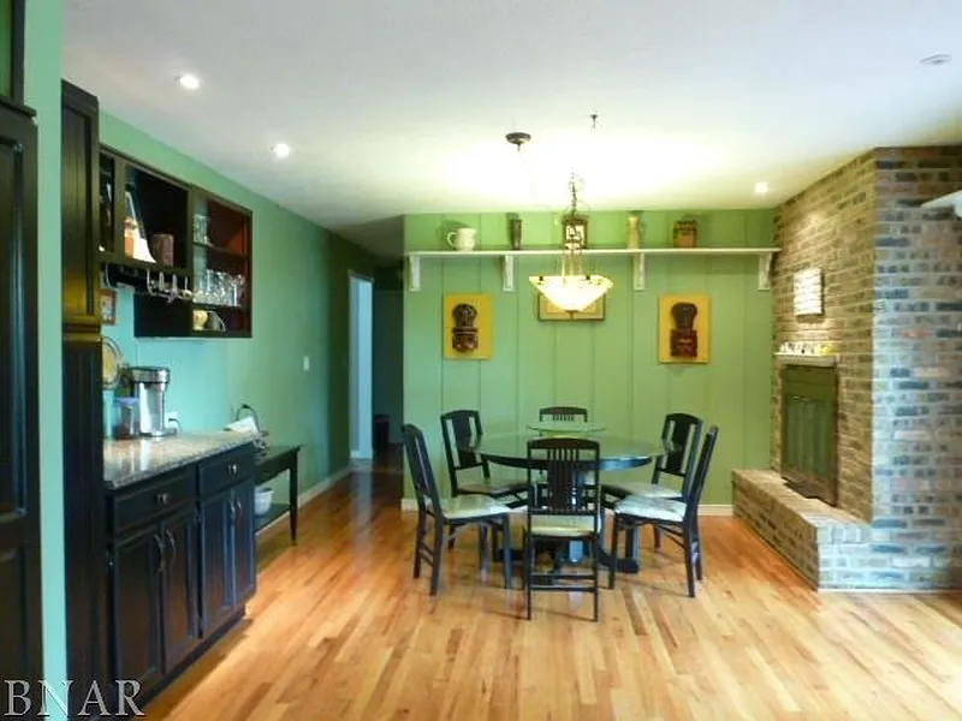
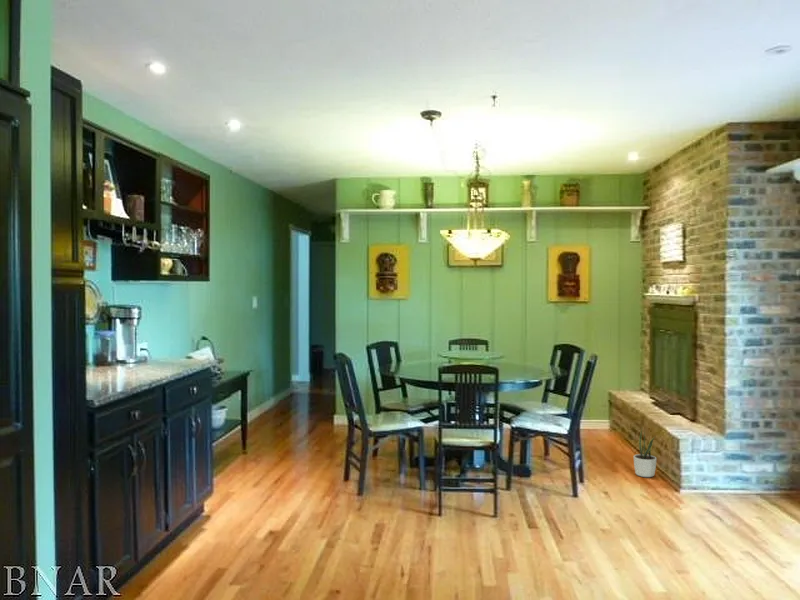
+ potted plant [633,428,657,478]
